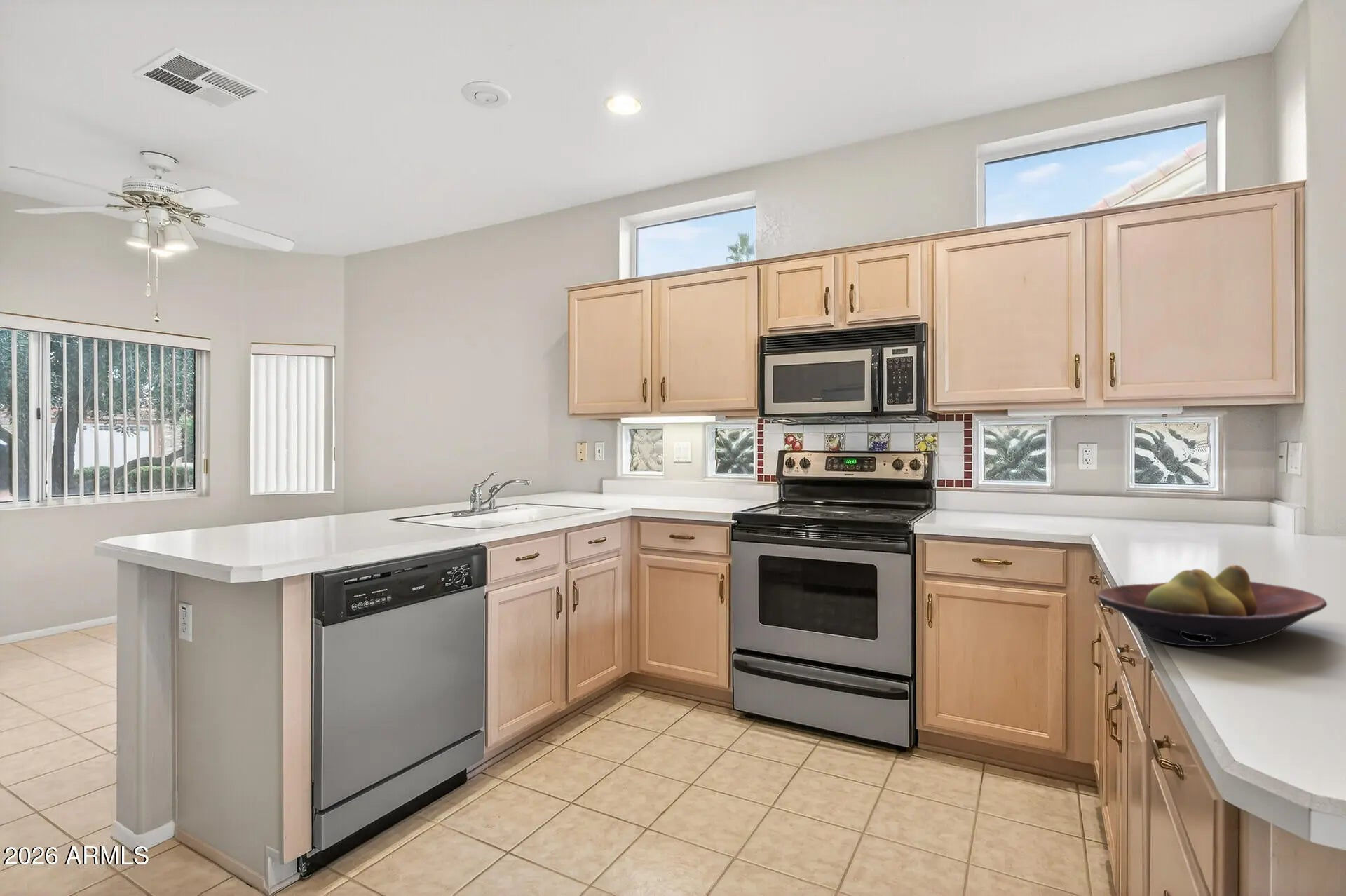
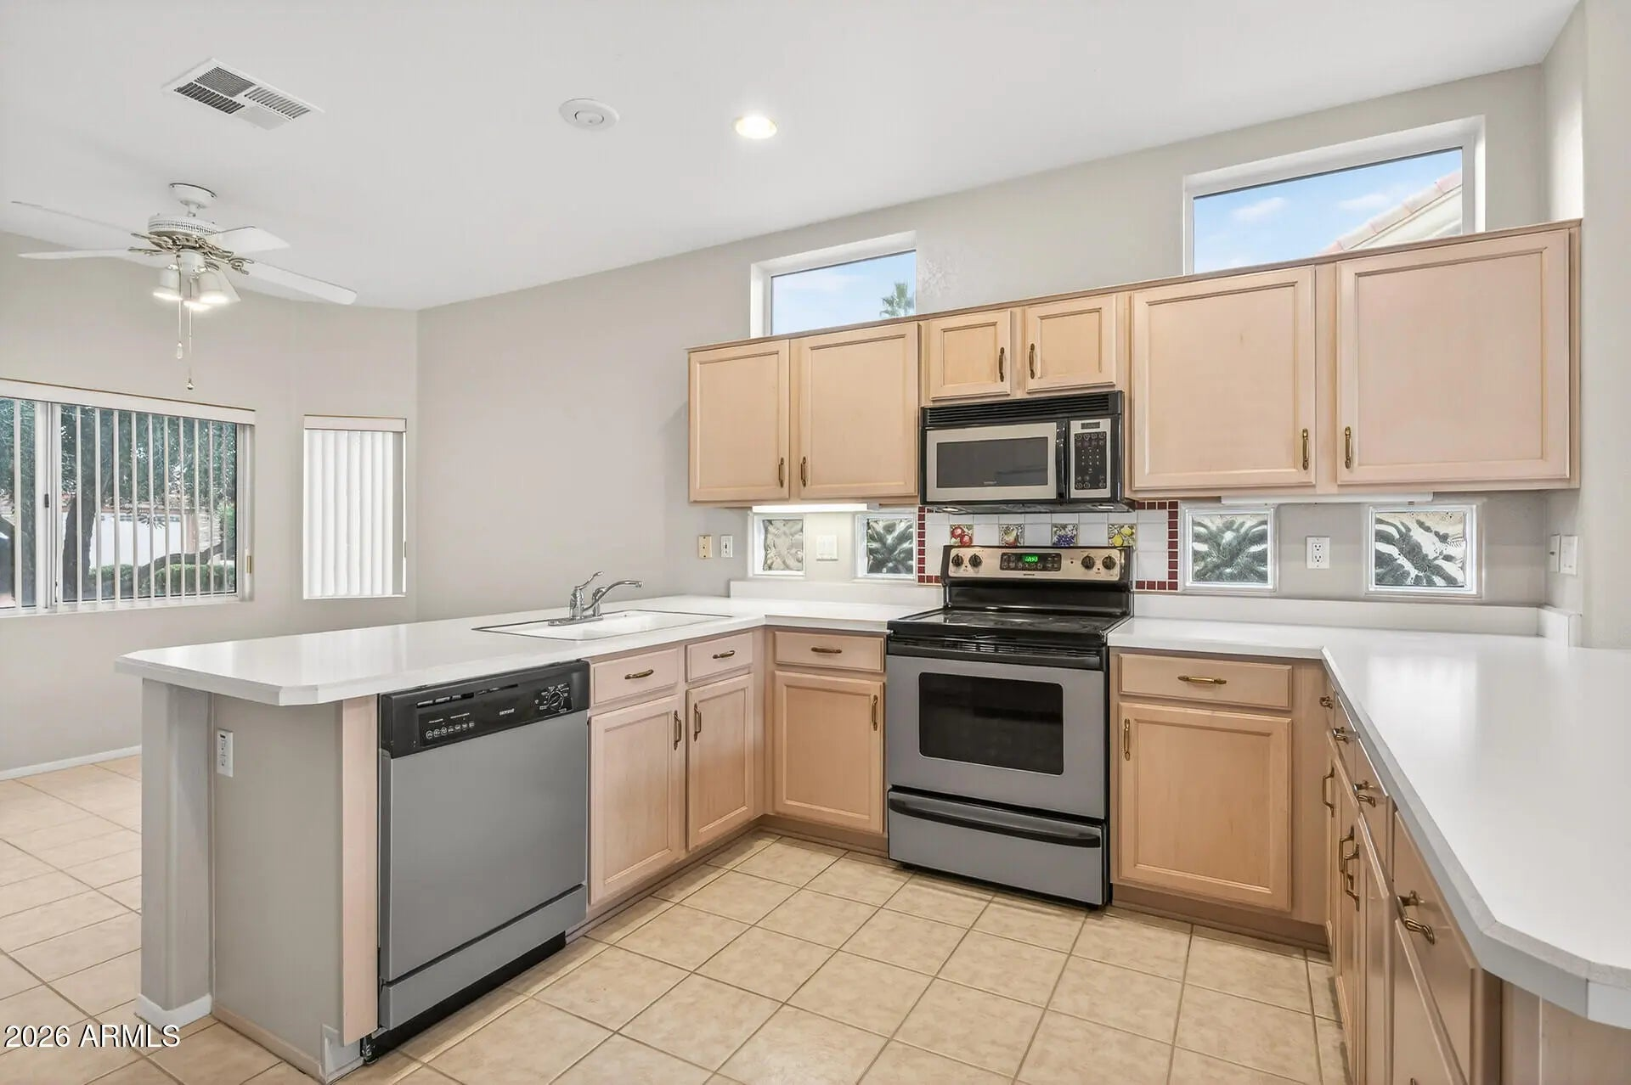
- fruit bowl [1096,564,1328,648]
